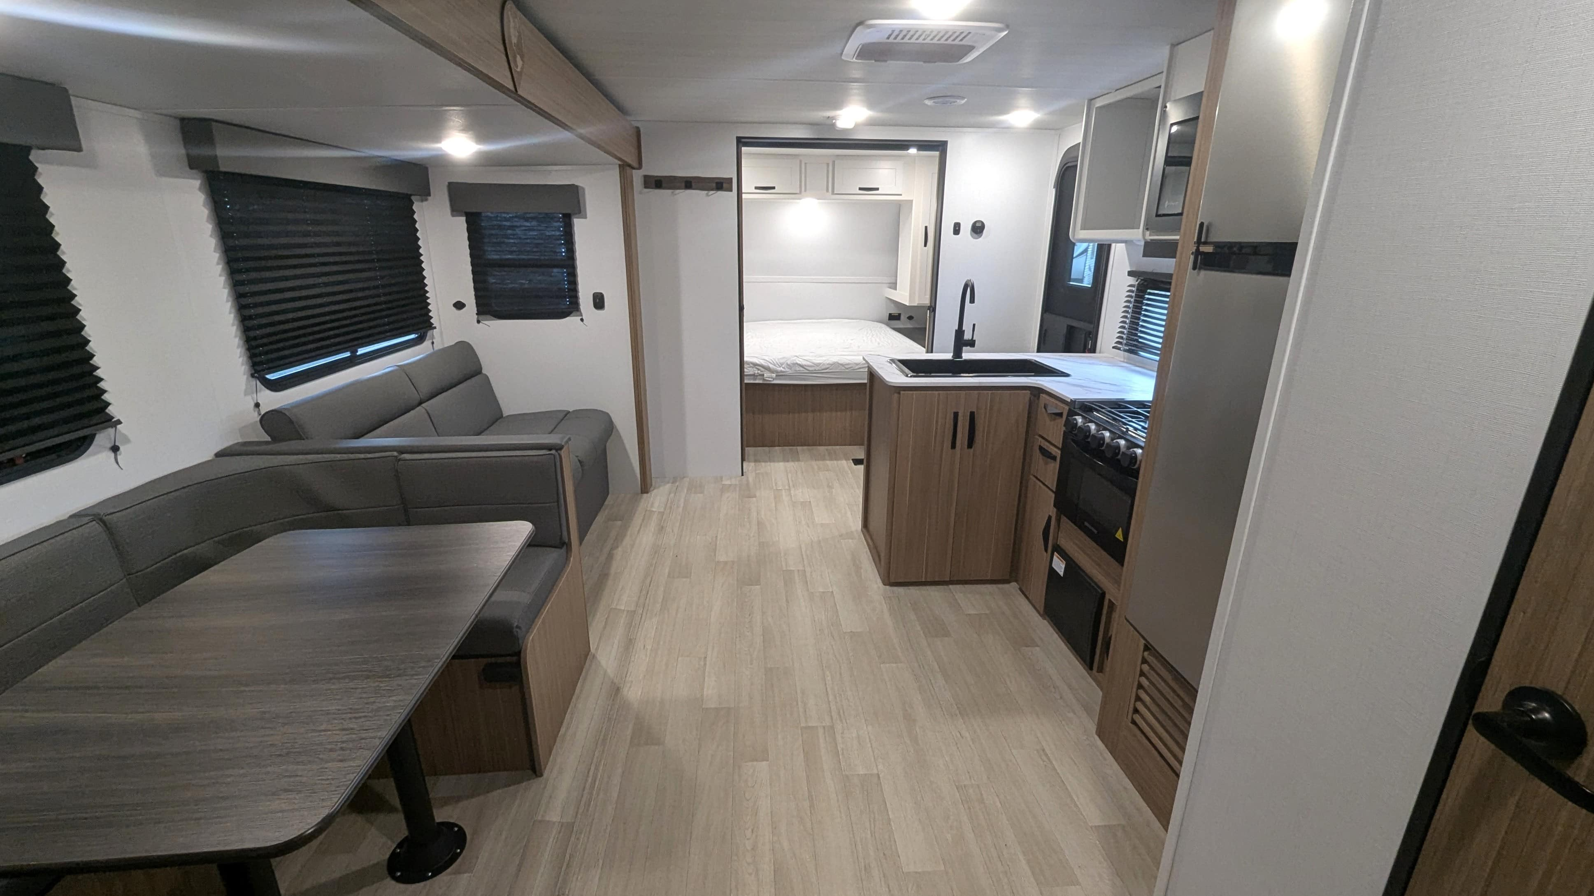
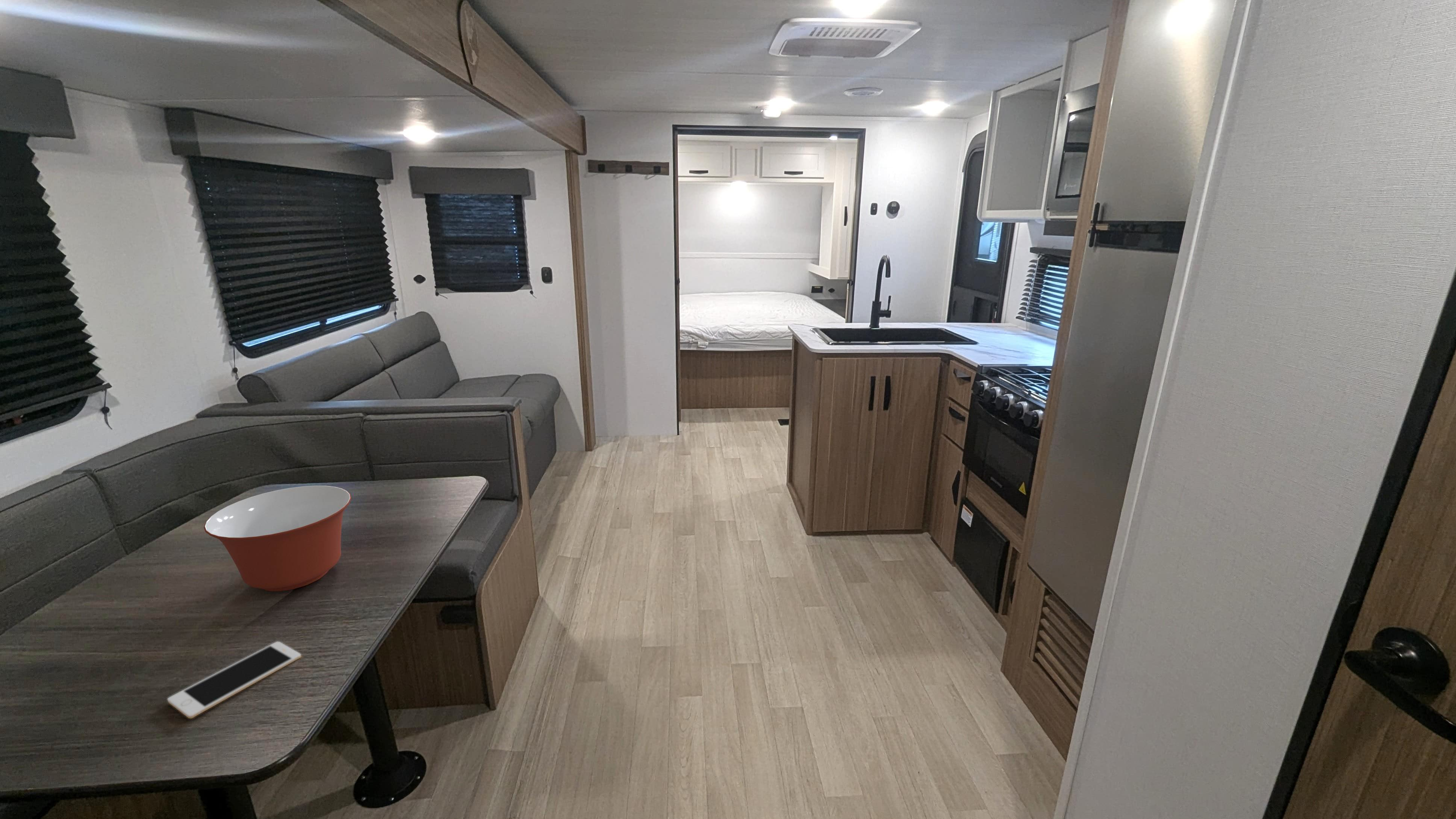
+ mixing bowl [203,485,352,592]
+ cell phone [167,641,302,719]
